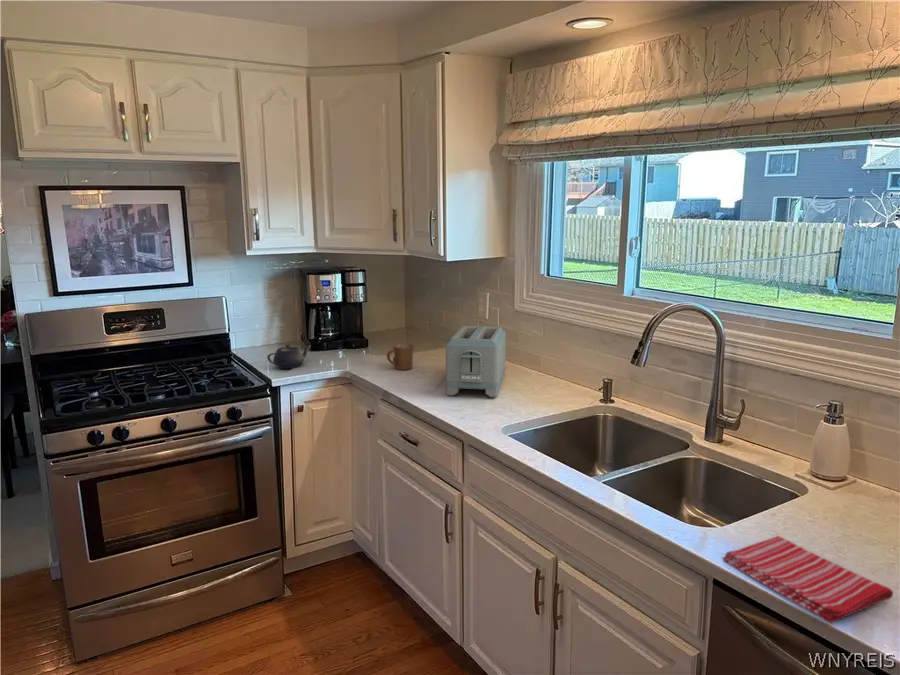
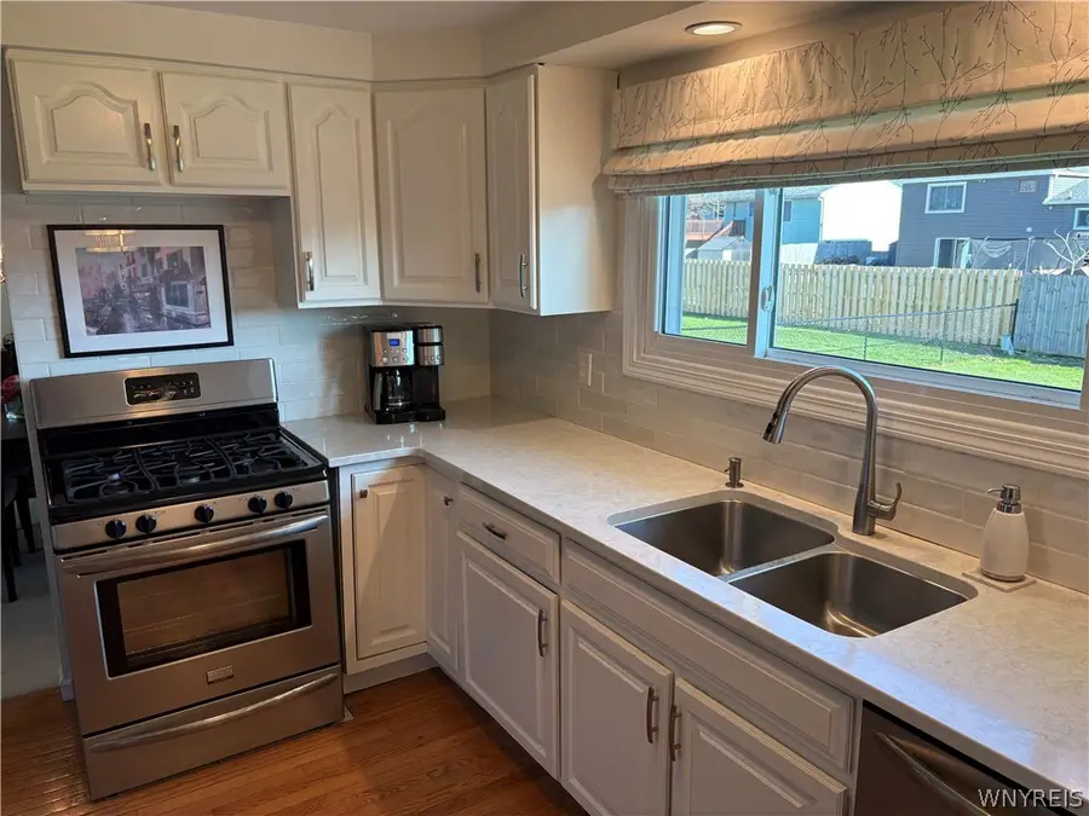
- dish towel [721,535,894,624]
- mug [386,343,415,371]
- toaster [445,325,507,398]
- teapot [266,343,311,370]
